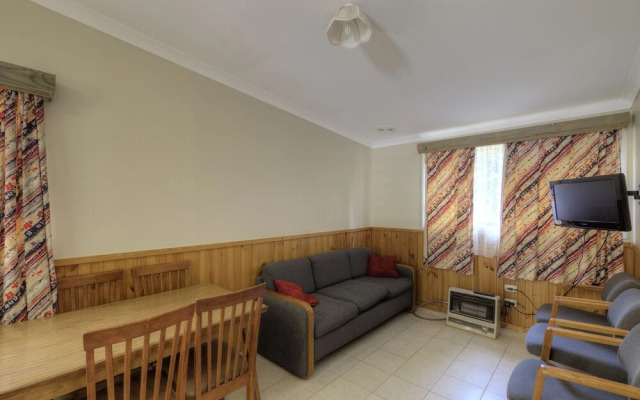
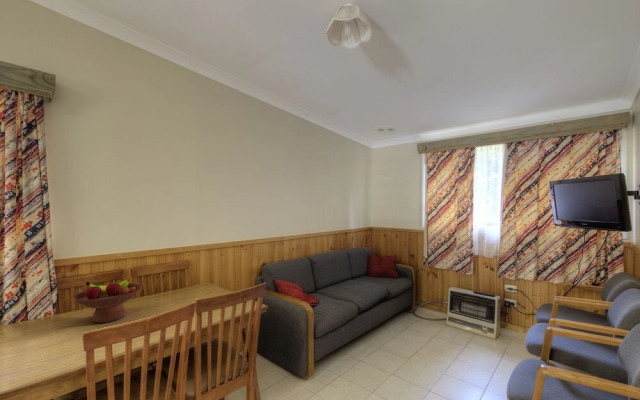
+ fruit bowl [72,279,143,324]
